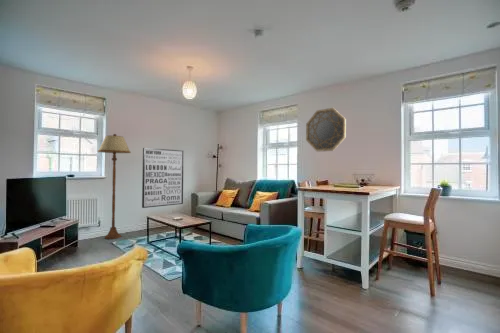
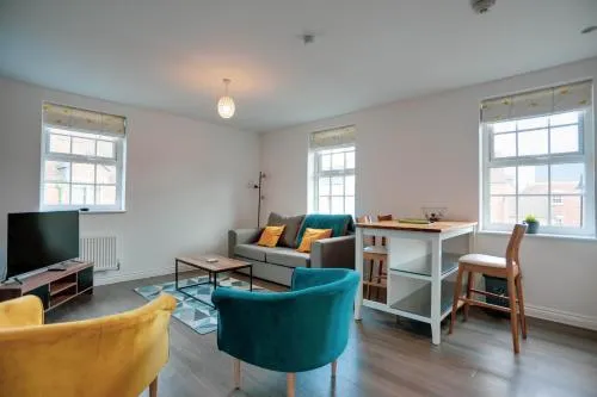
- home mirror [305,107,347,153]
- wall art [141,147,185,209]
- floor lamp [97,133,132,240]
